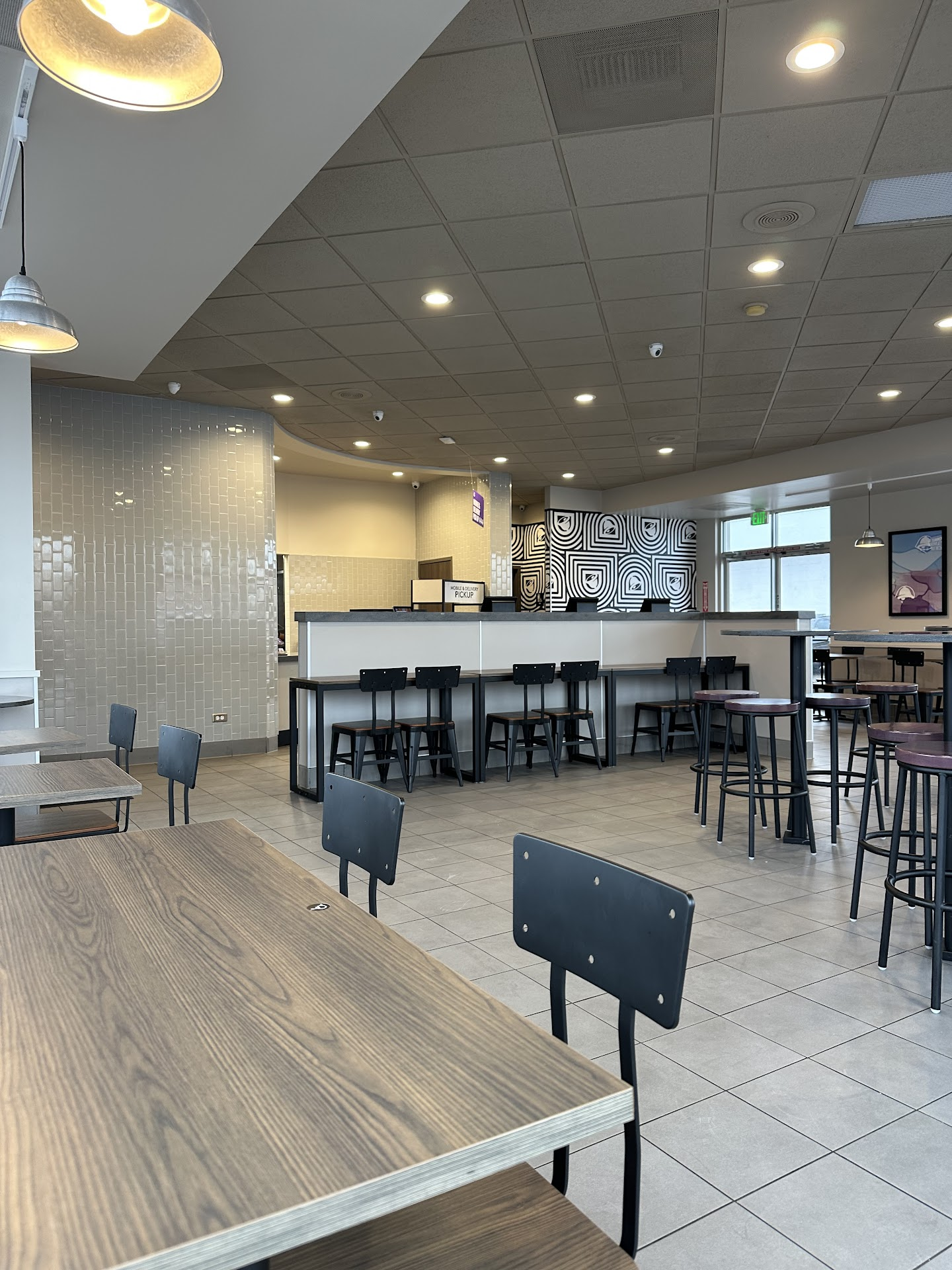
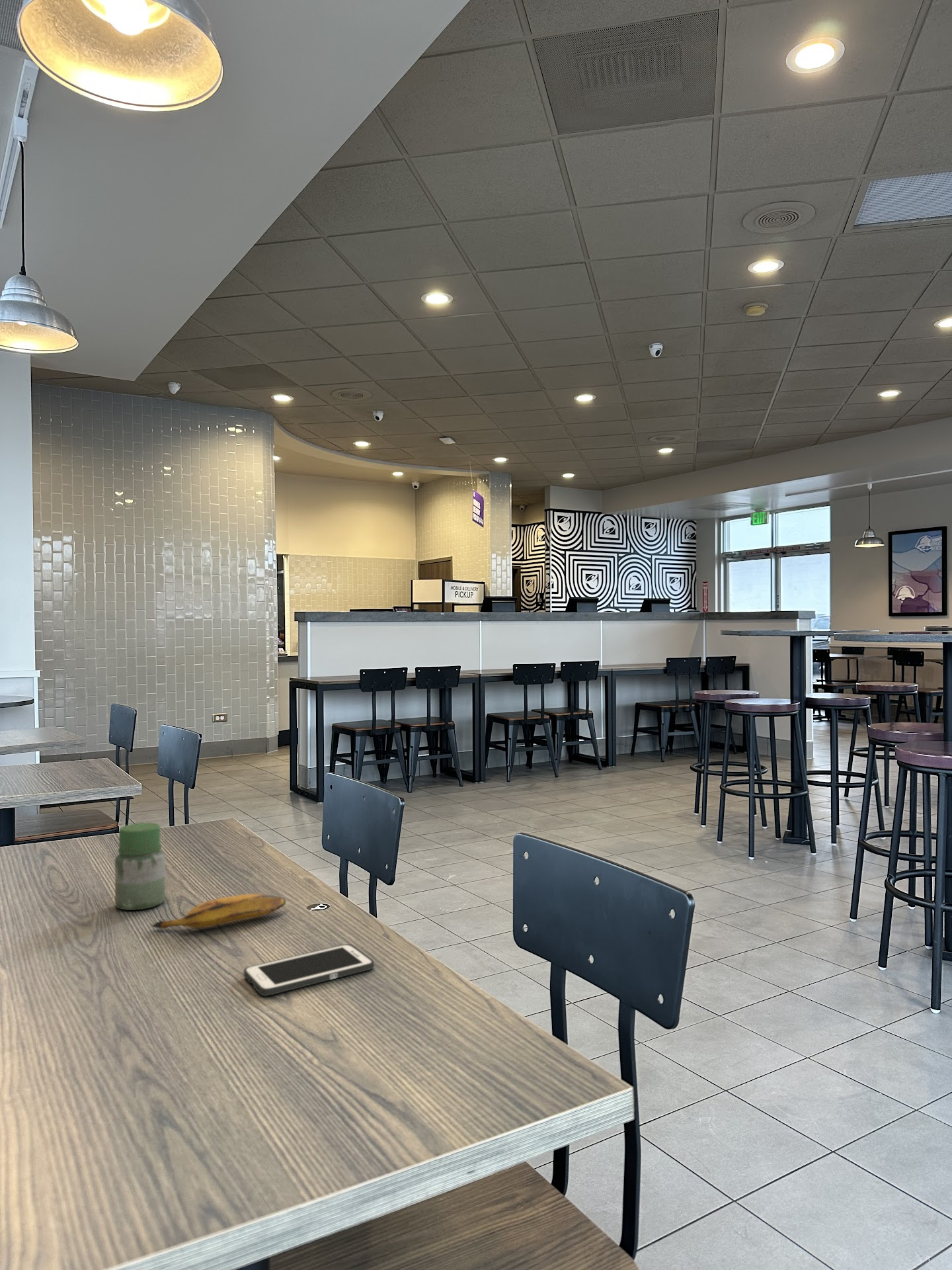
+ jar [114,822,166,911]
+ cell phone [243,943,375,997]
+ banana [150,893,286,929]
